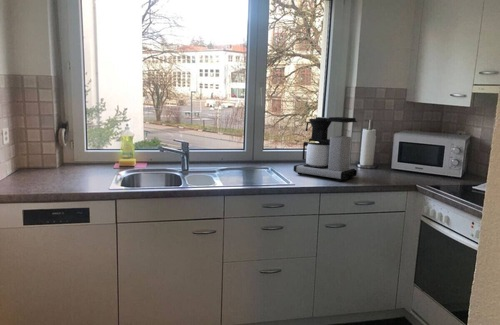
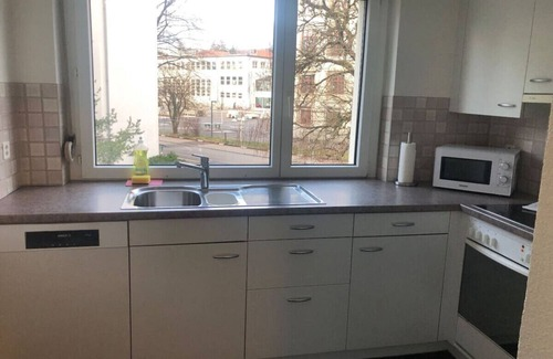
- coffee maker [293,116,358,182]
